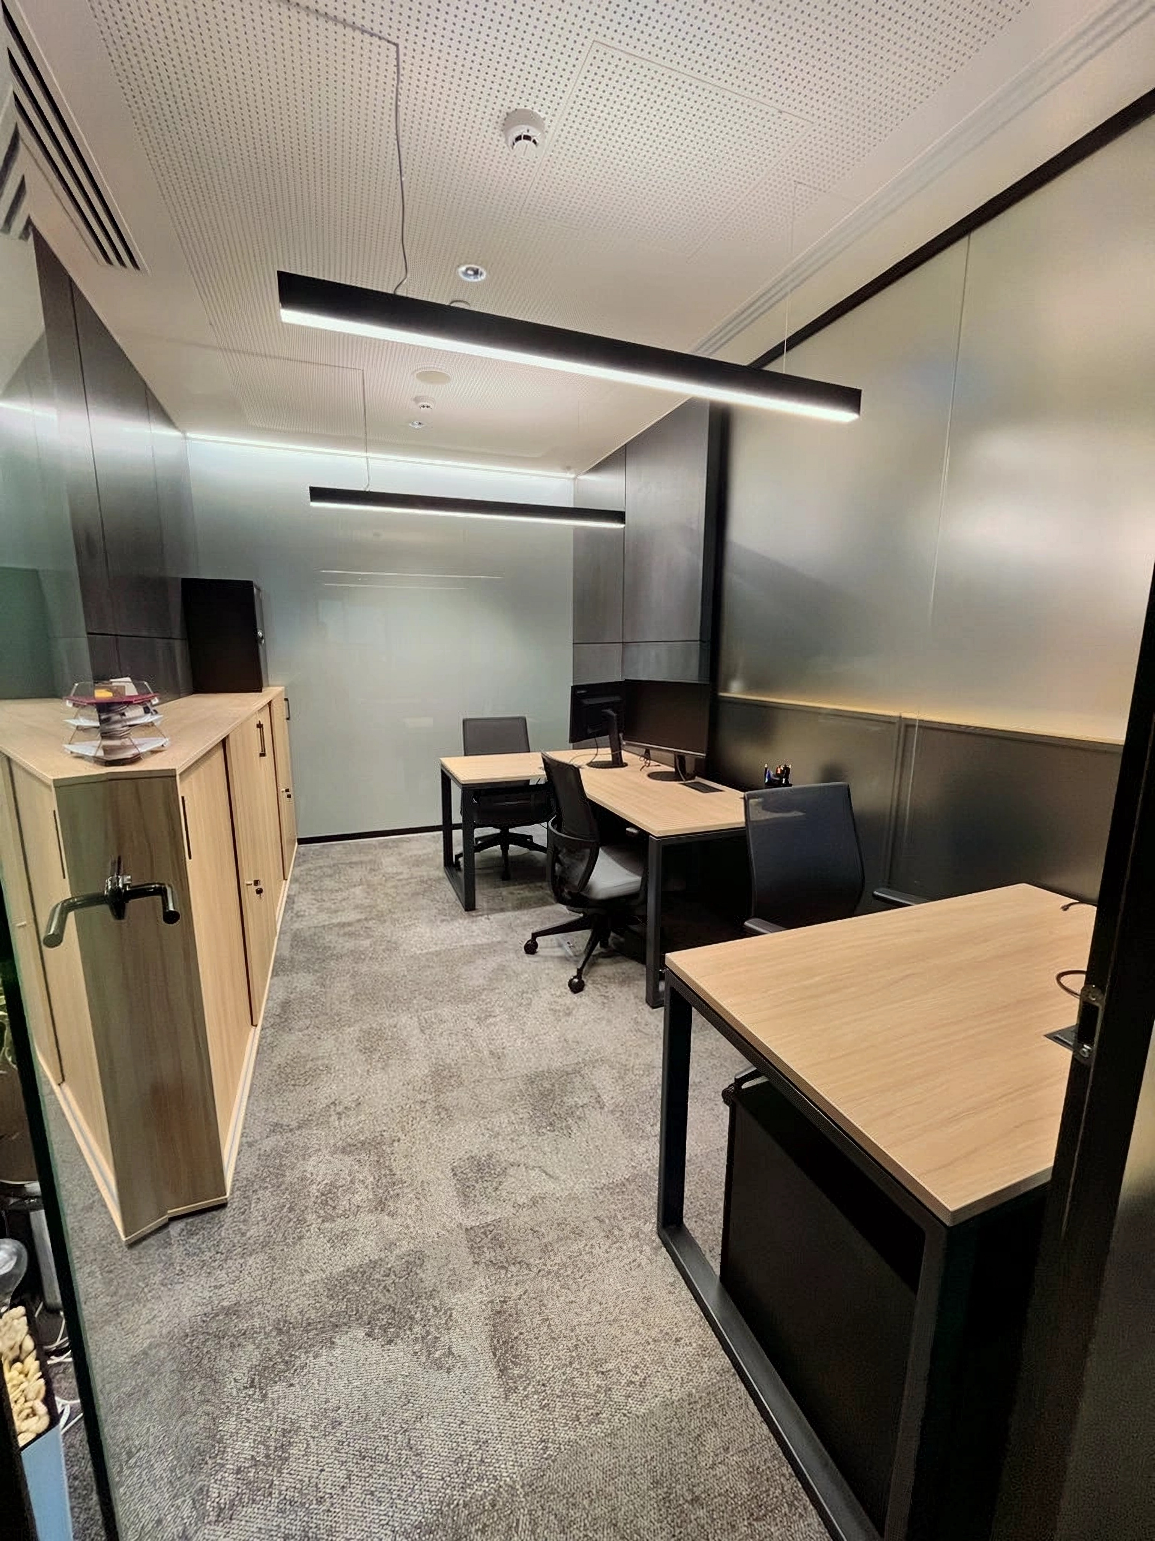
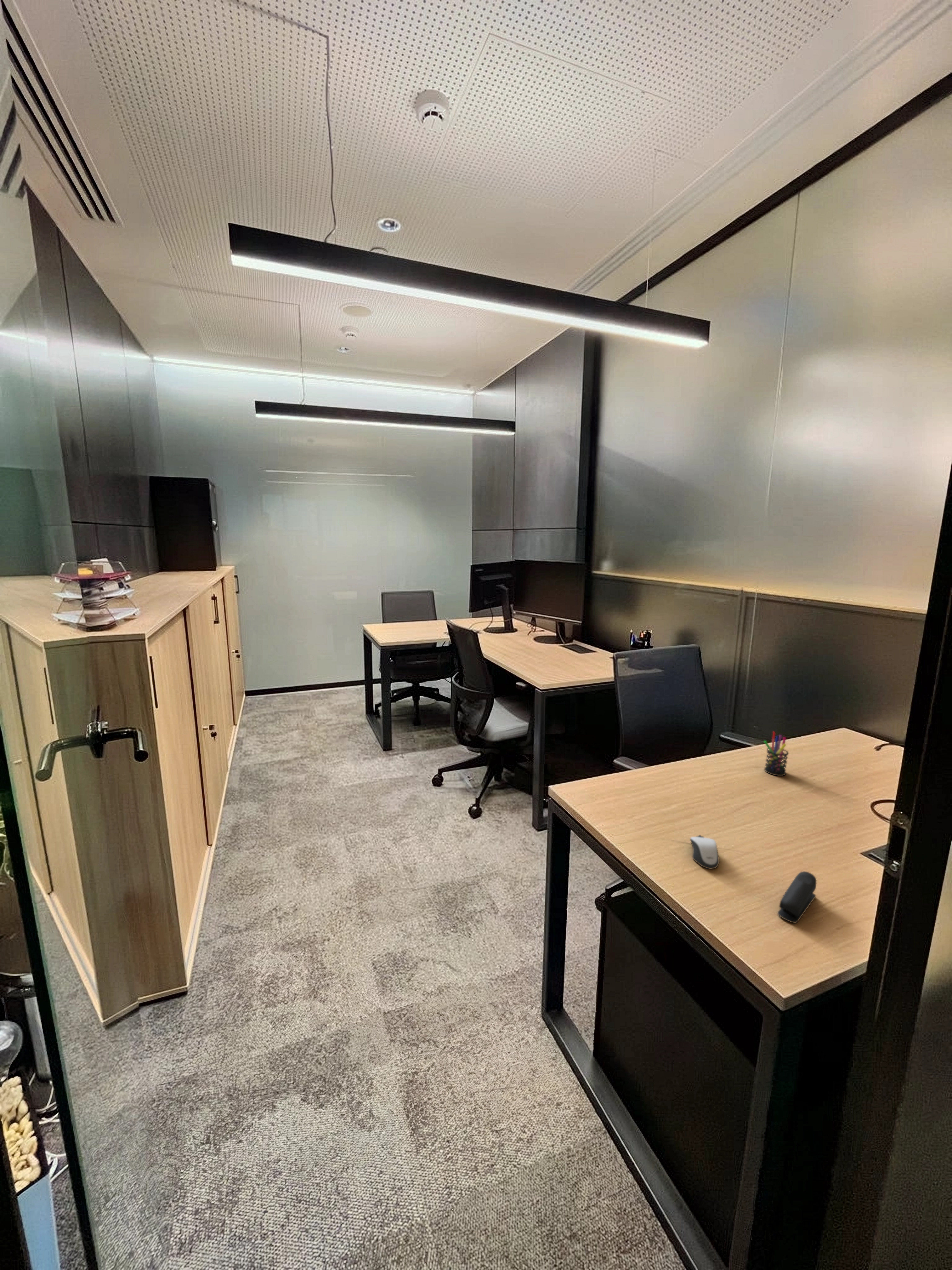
+ pen holder [763,731,789,776]
+ stapler [777,871,817,923]
+ computer mouse [690,835,720,869]
